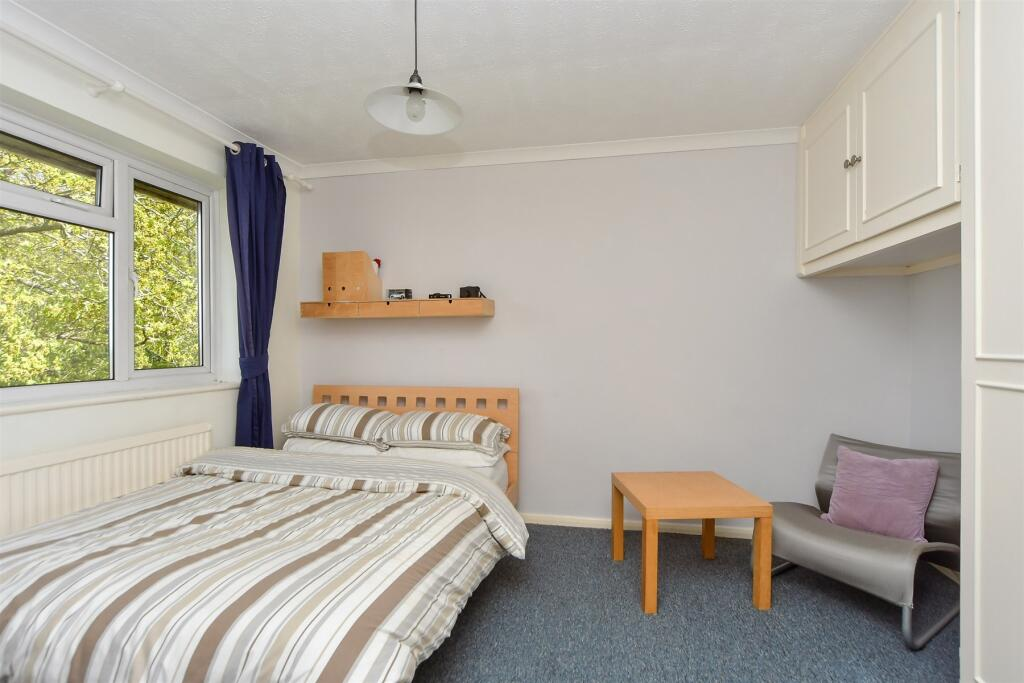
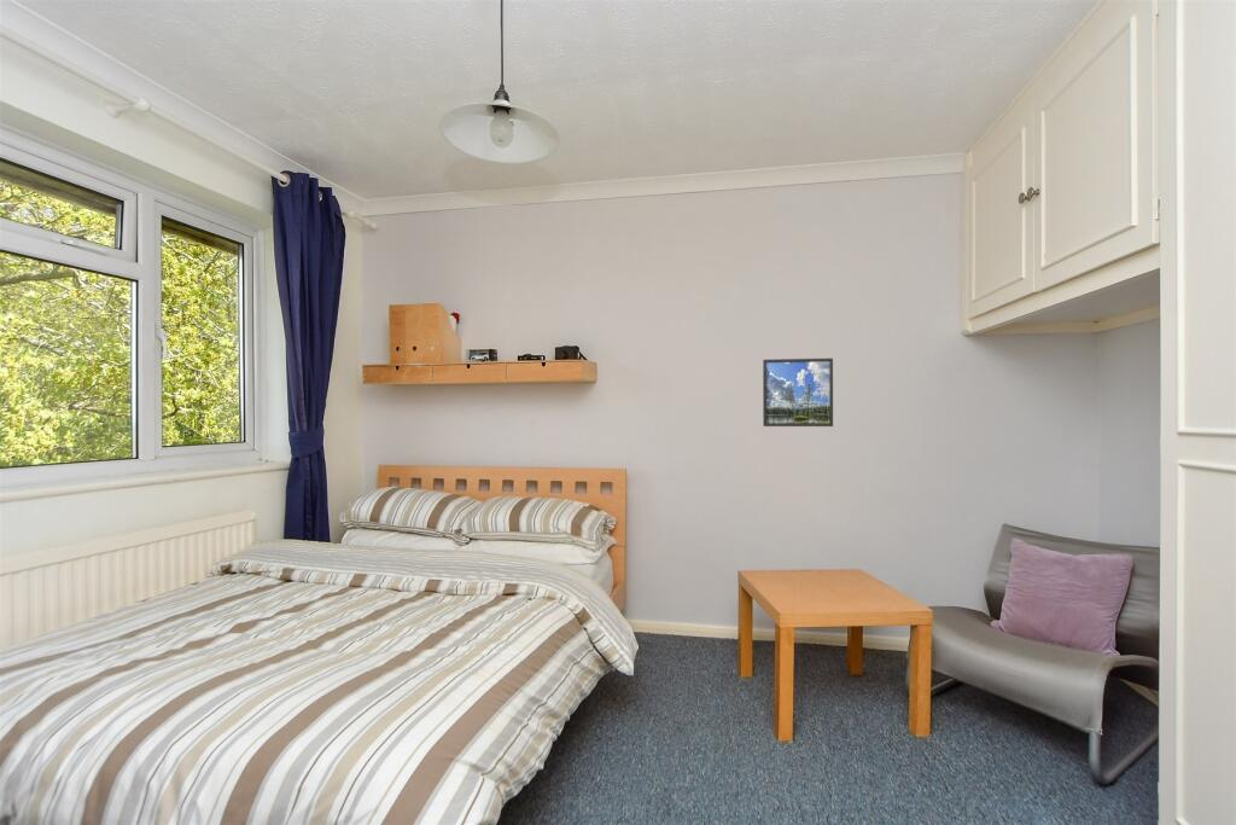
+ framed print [762,358,834,428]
